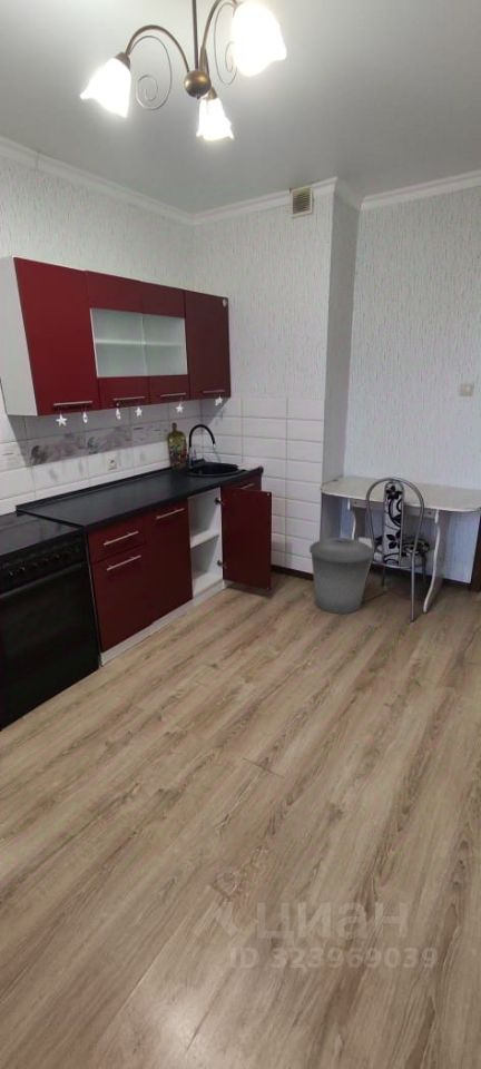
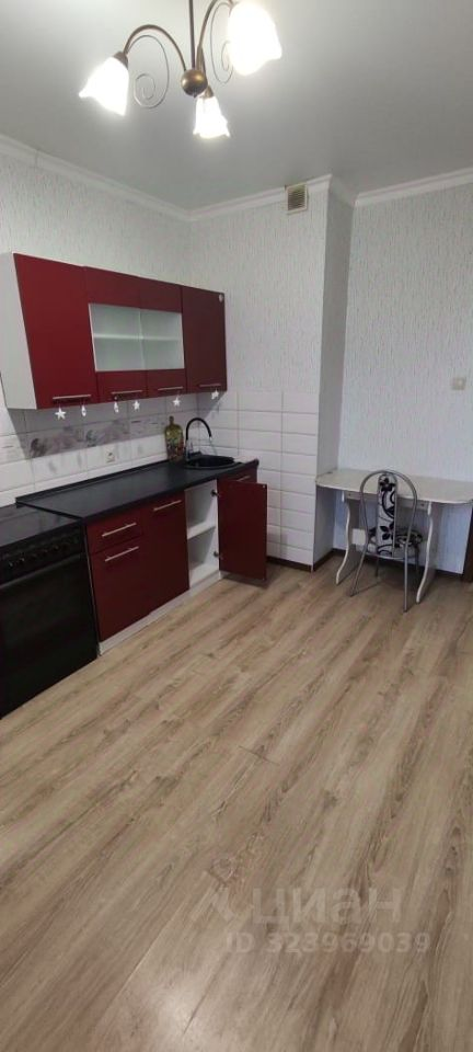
- trash can [308,537,374,615]
